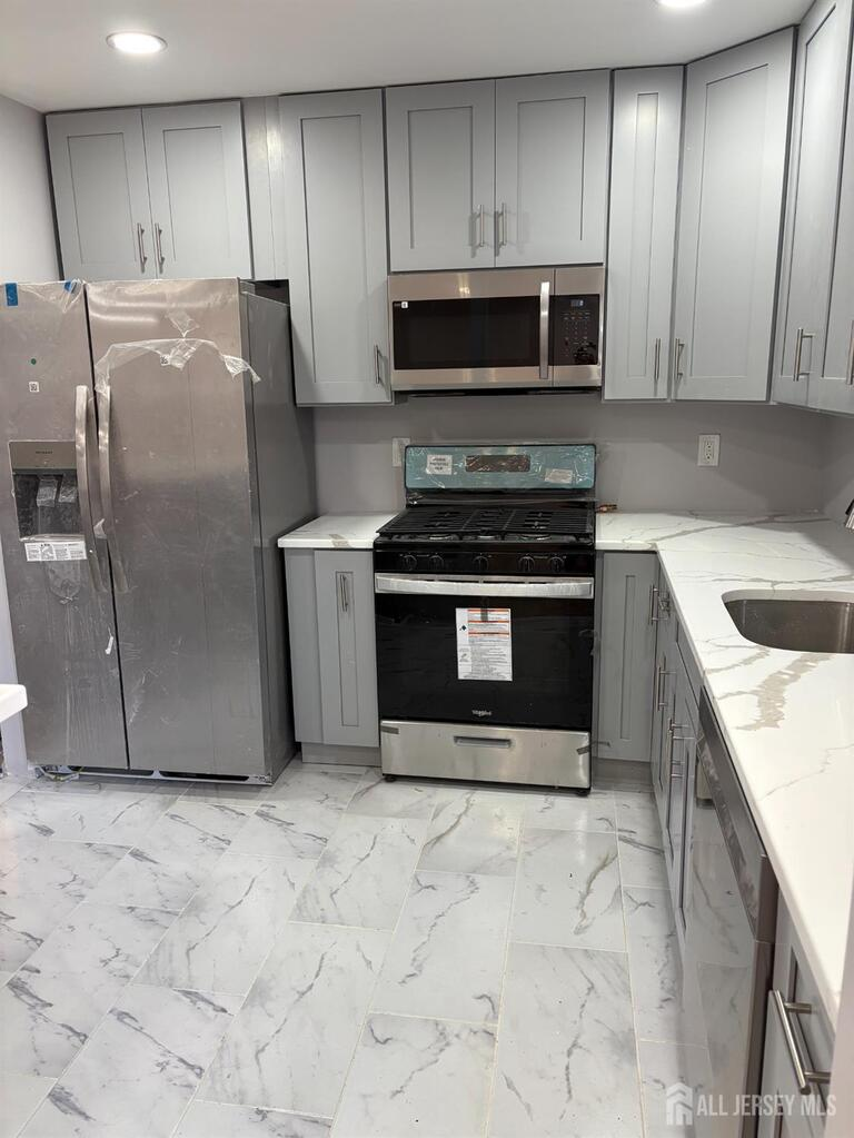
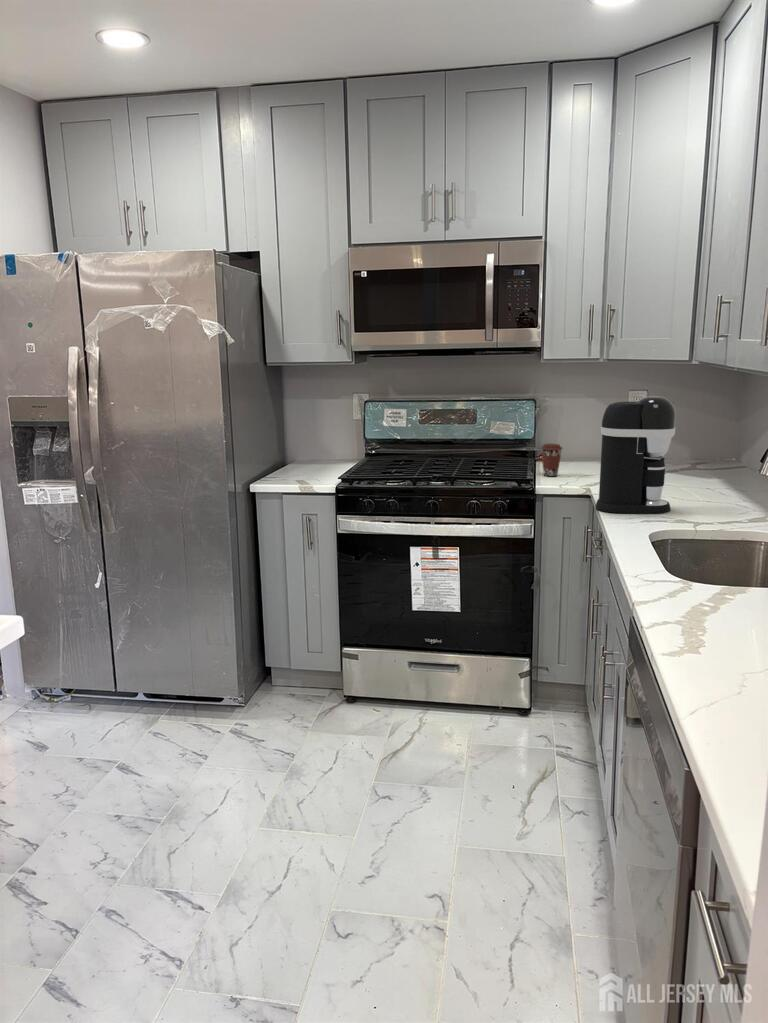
+ coffee maker [595,395,677,515]
+ coffee cup [540,443,564,477]
